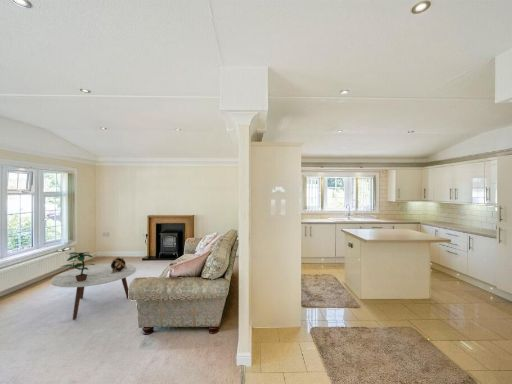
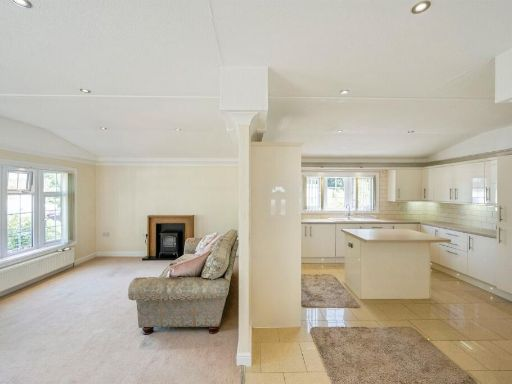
- potted plant [60,251,97,282]
- decorative sphere [110,256,127,273]
- coffee table [49,263,137,321]
